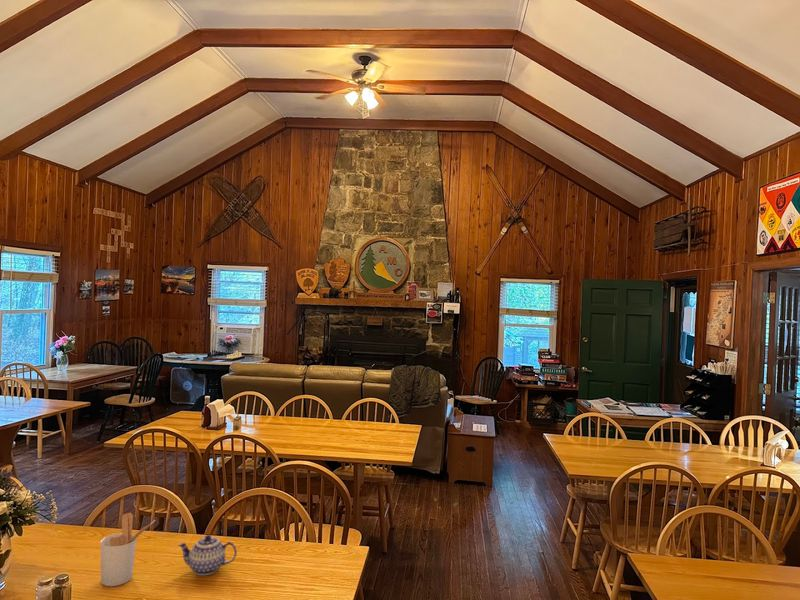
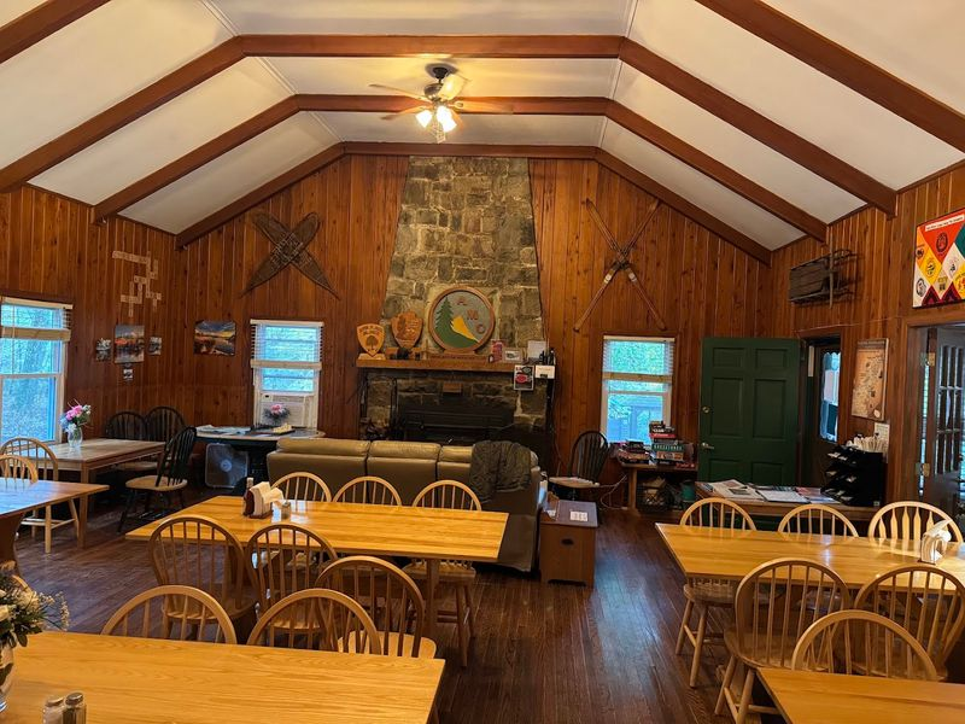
- teapot [178,534,238,576]
- utensil holder [100,512,156,587]
